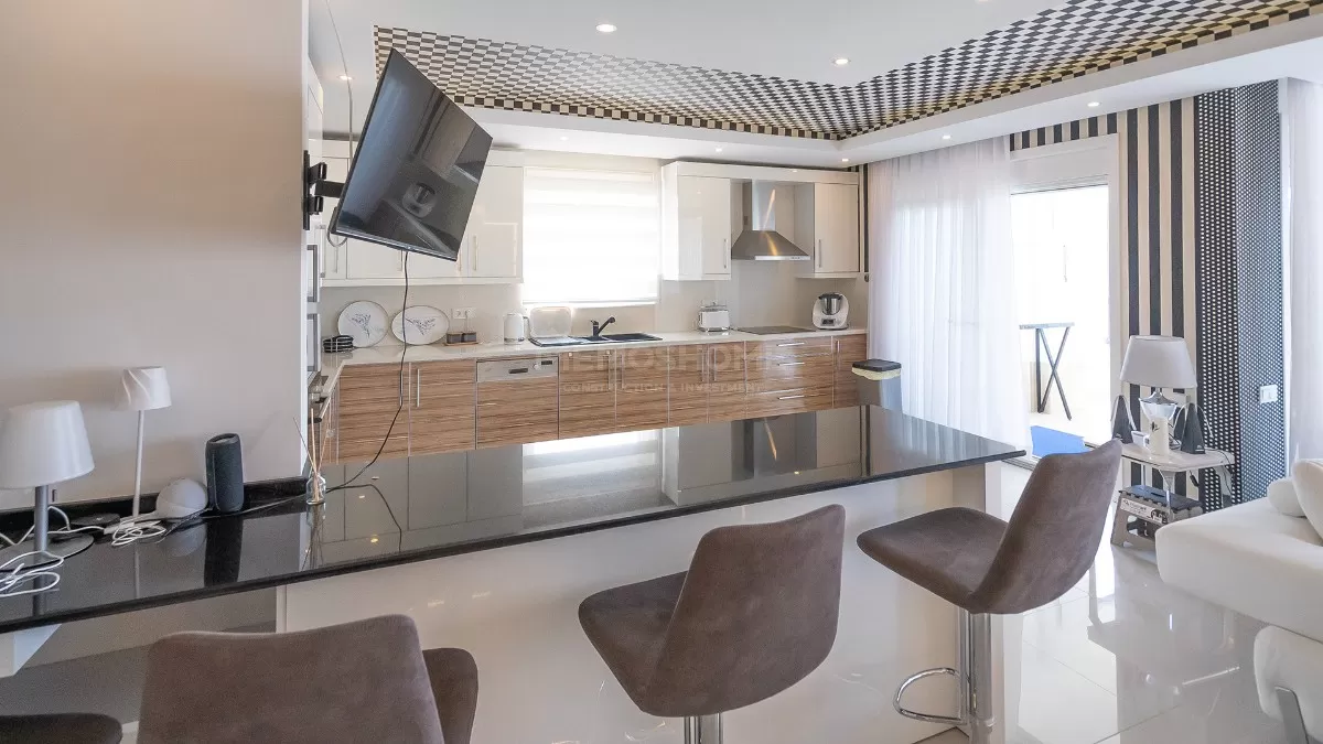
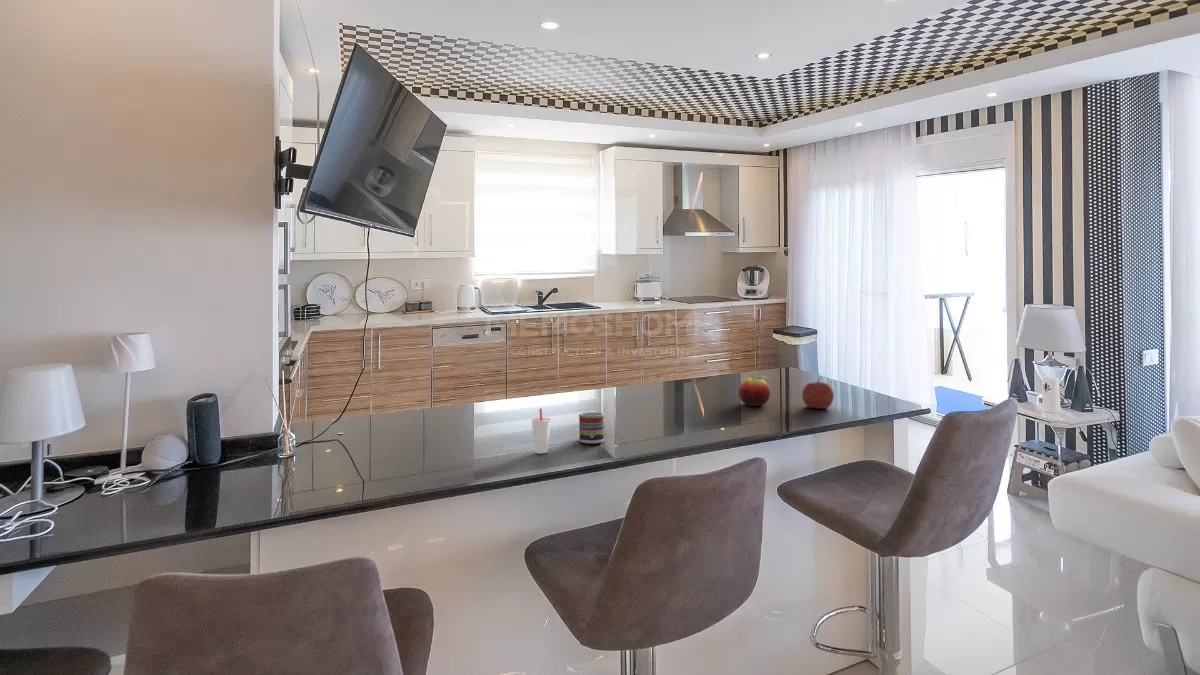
+ cup [530,407,552,454]
+ fruit [738,375,771,407]
+ cup [578,411,605,444]
+ fruit [801,378,835,409]
